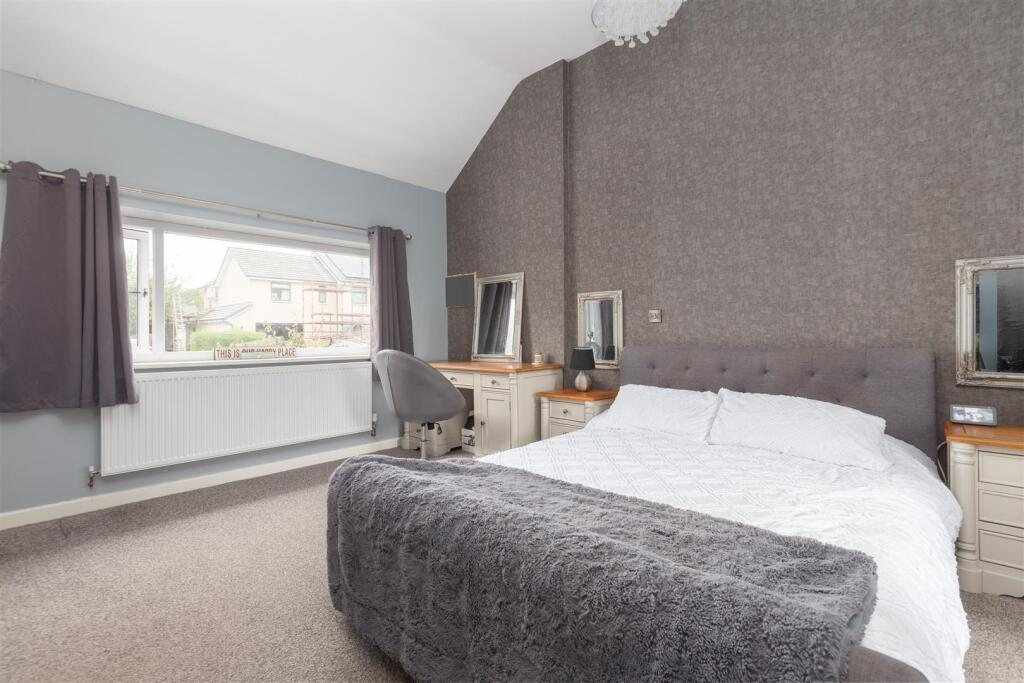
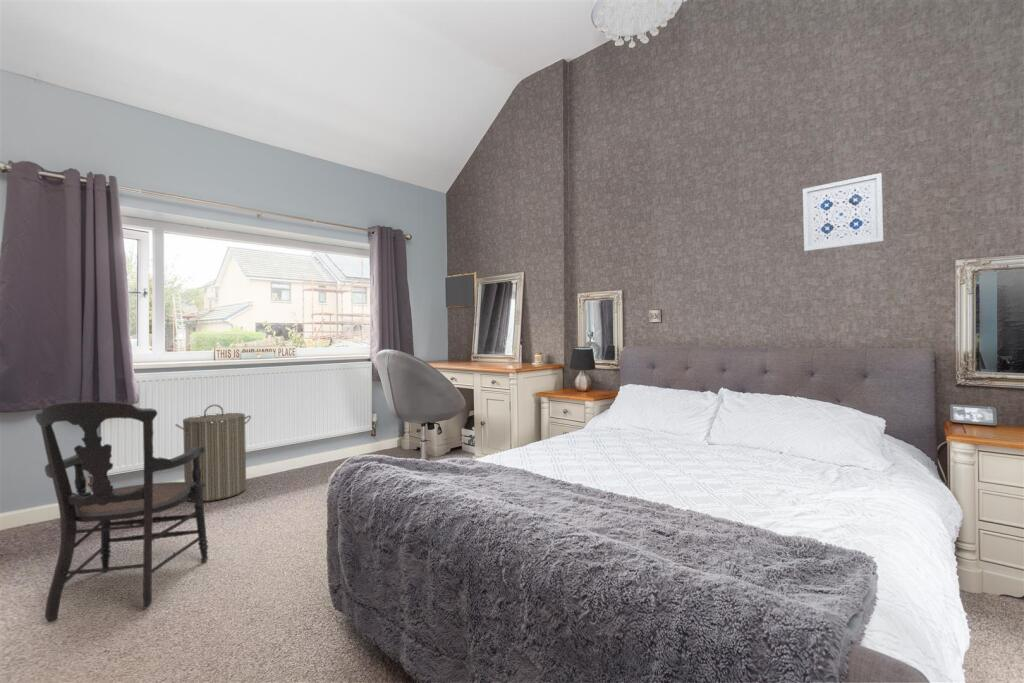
+ wall art [802,172,884,252]
+ laundry hamper [174,404,252,502]
+ armchair [34,401,209,624]
